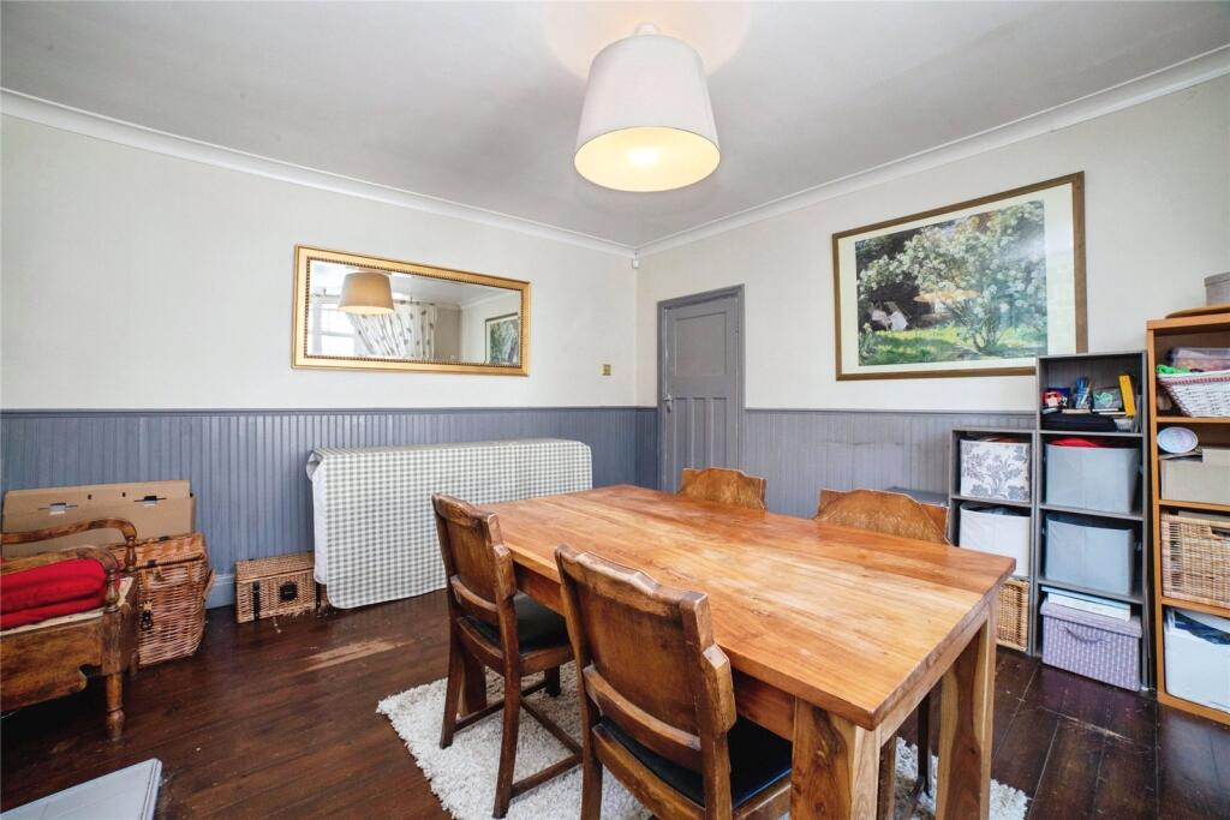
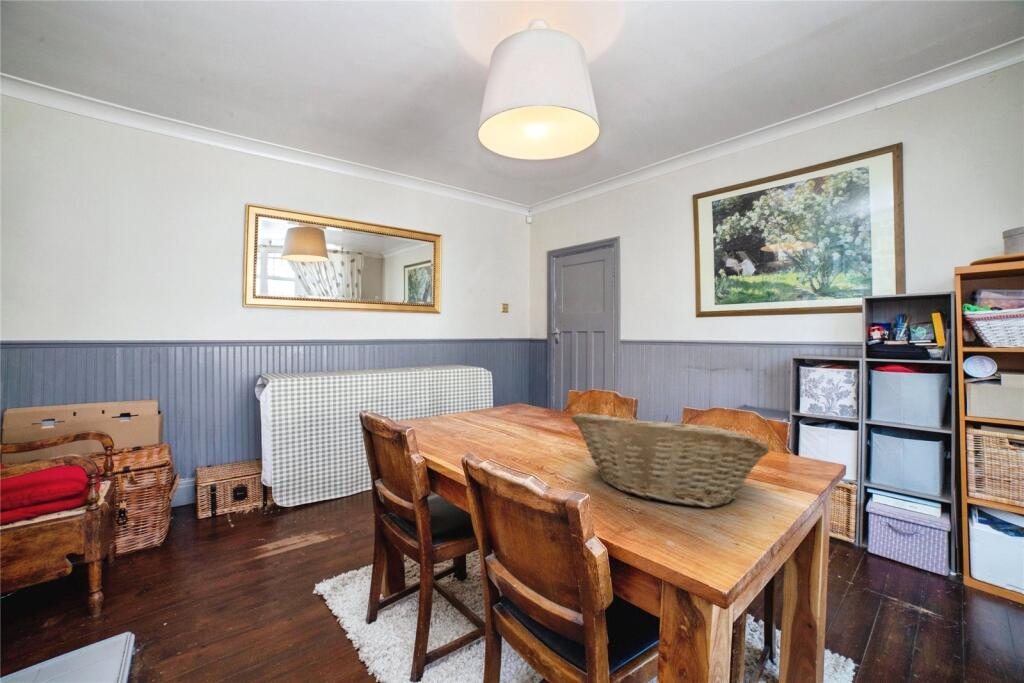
+ fruit basket [570,412,771,508]
